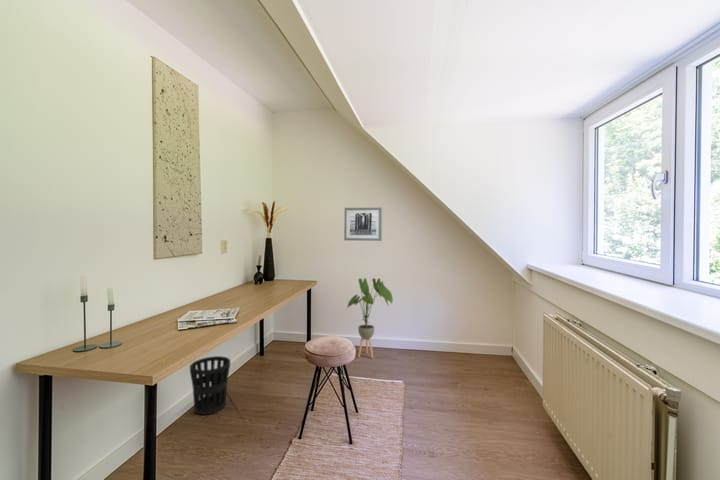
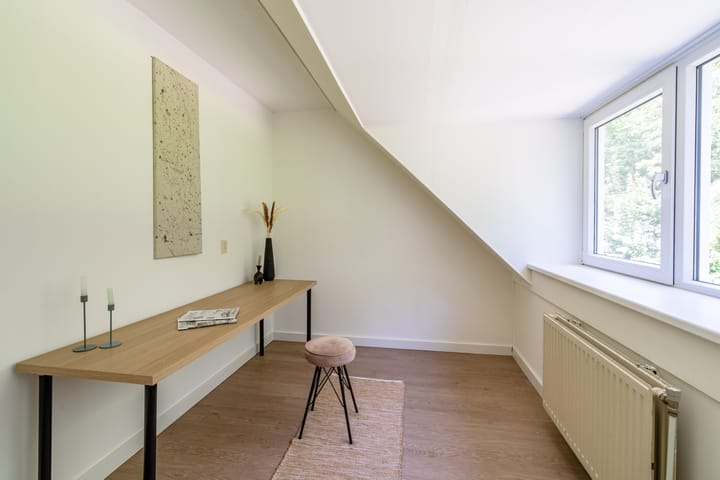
- house plant [346,277,394,359]
- wastebasket [189,355,231,416]
- wall art [343,207,383,242]
